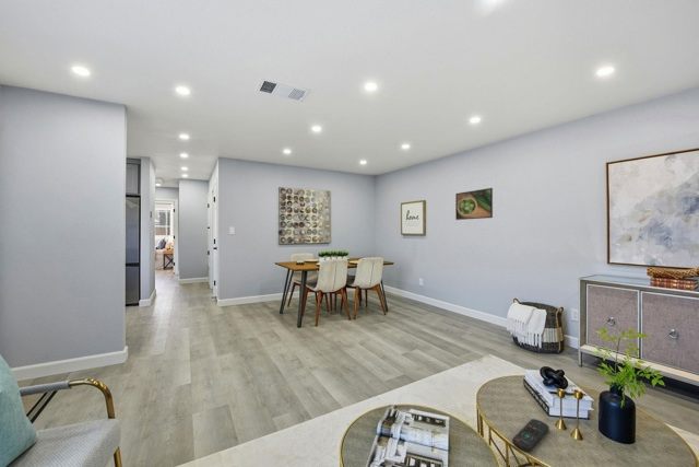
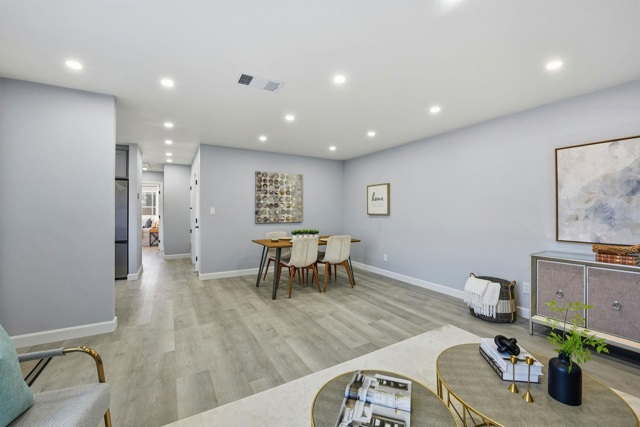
- remote control [511,418,550,453]
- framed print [454,187,494,221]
